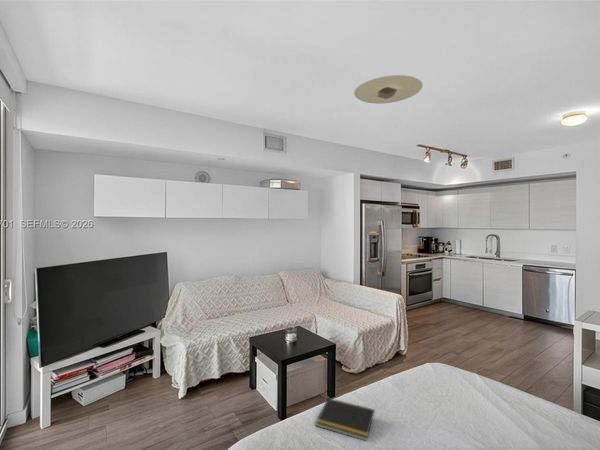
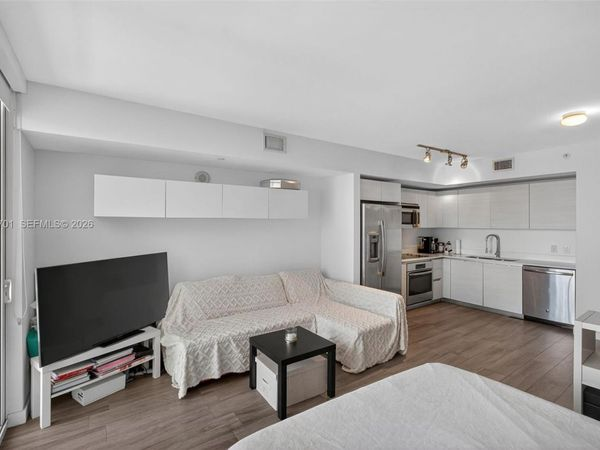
- notepad [314,397,376,442]
- recessed light [353,74,424,104]
